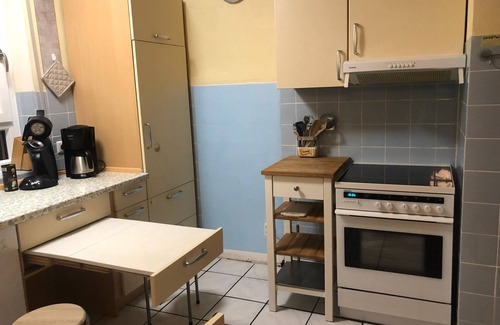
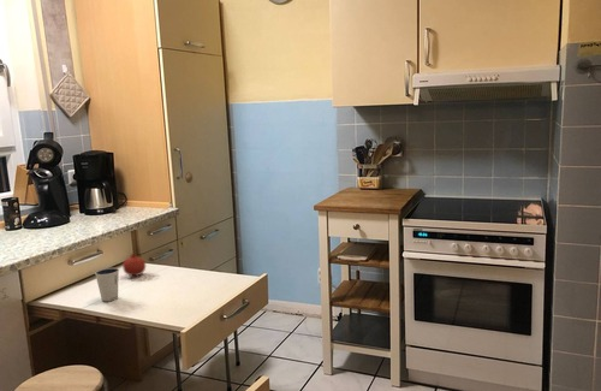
+ fruit [121,251,147,277]
+ dixie cup [94,267,120,302]
